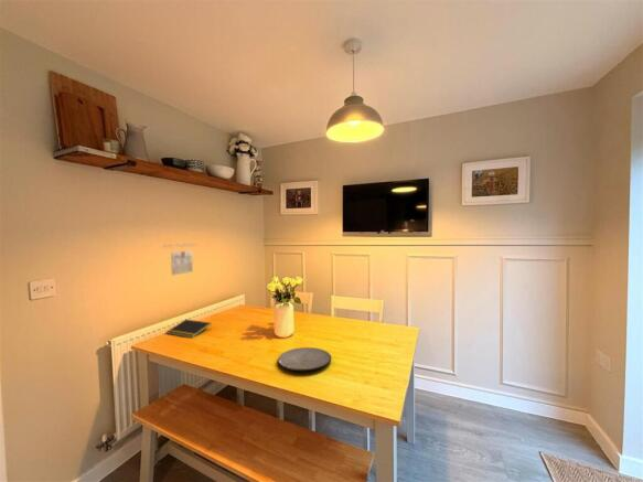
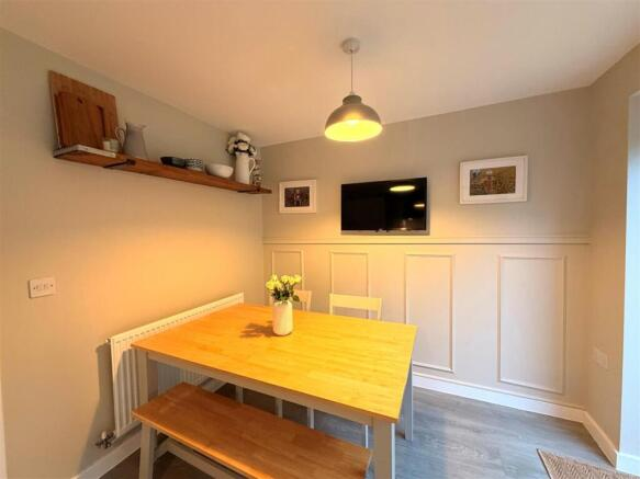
- calendar [161,242,197,276]
- plate [277,346,332,372]
- notepad [165,319,212,339]
